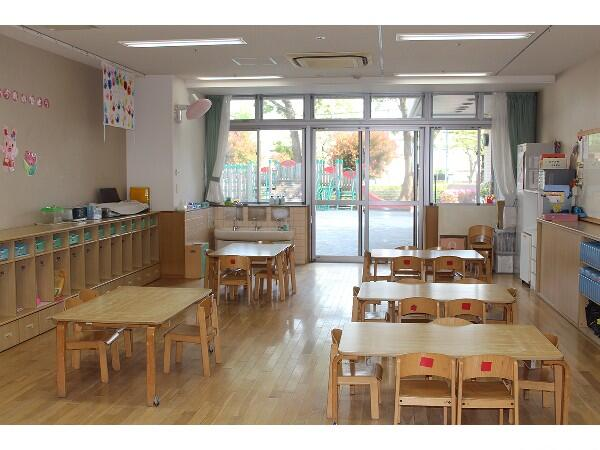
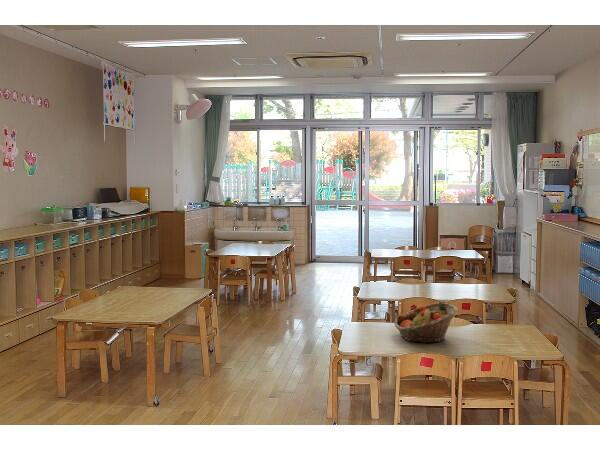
+ fruit basket [393,301,458,344]
